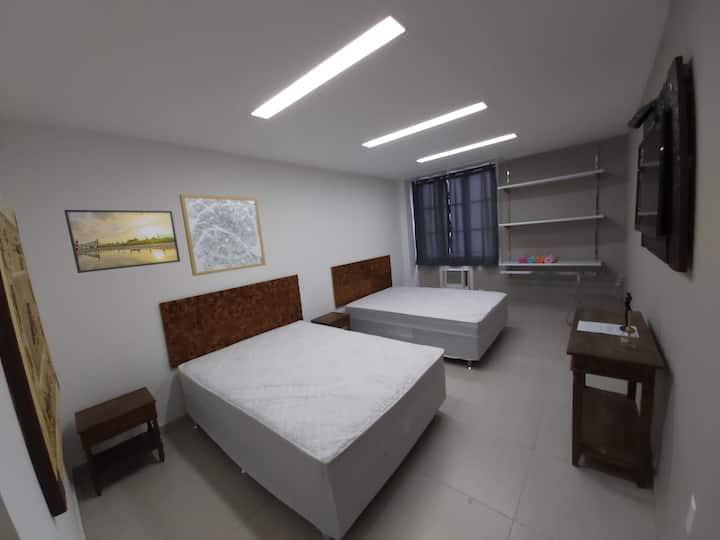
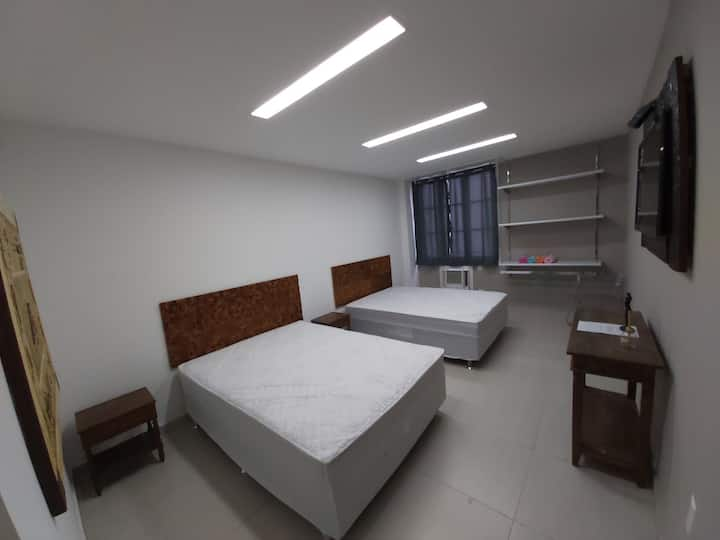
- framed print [63,209,181,274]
- wall art [178,193,267,277]
